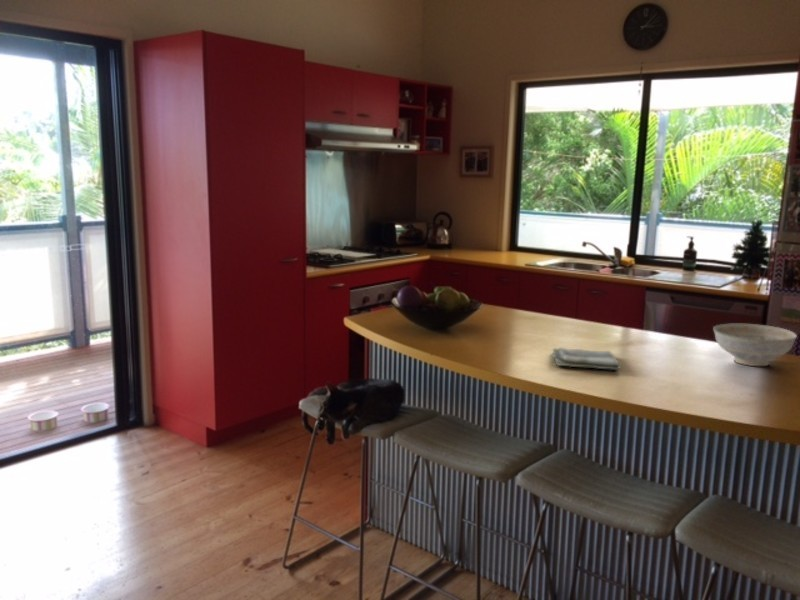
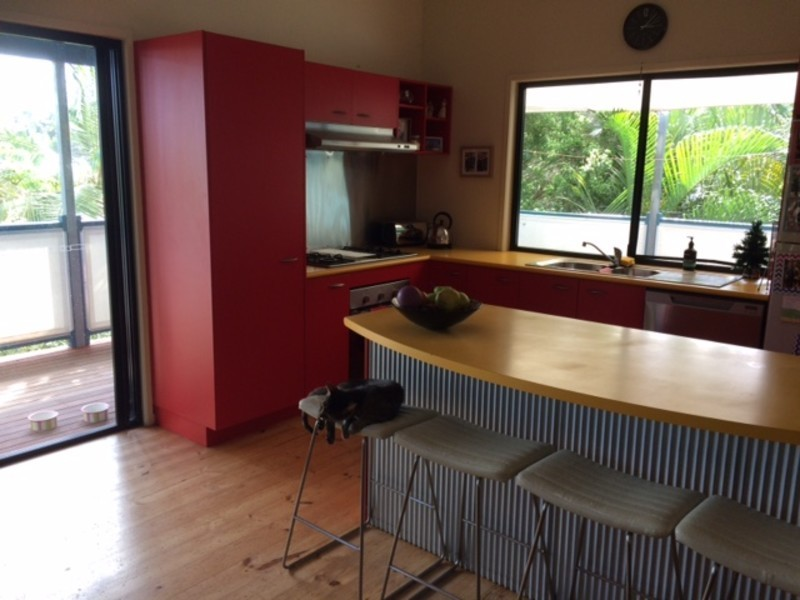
- dish towel [552,346,621,371]
- decorative bowl [712,323,798,367]
